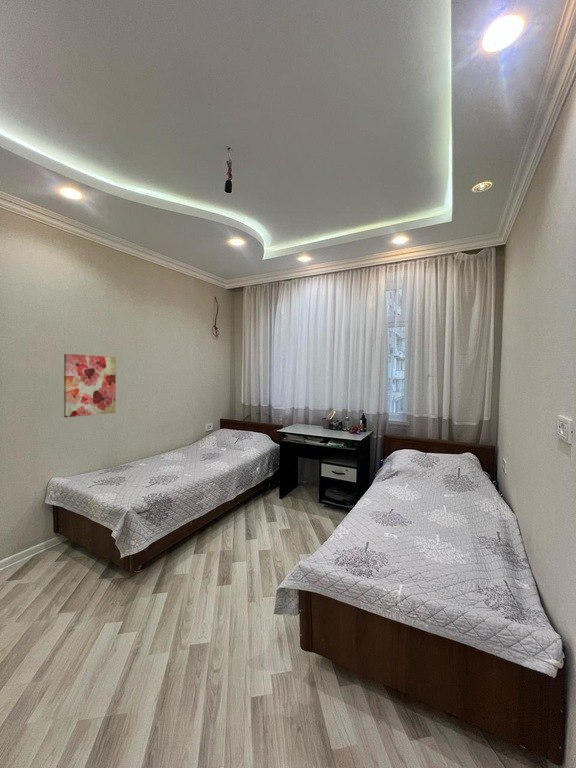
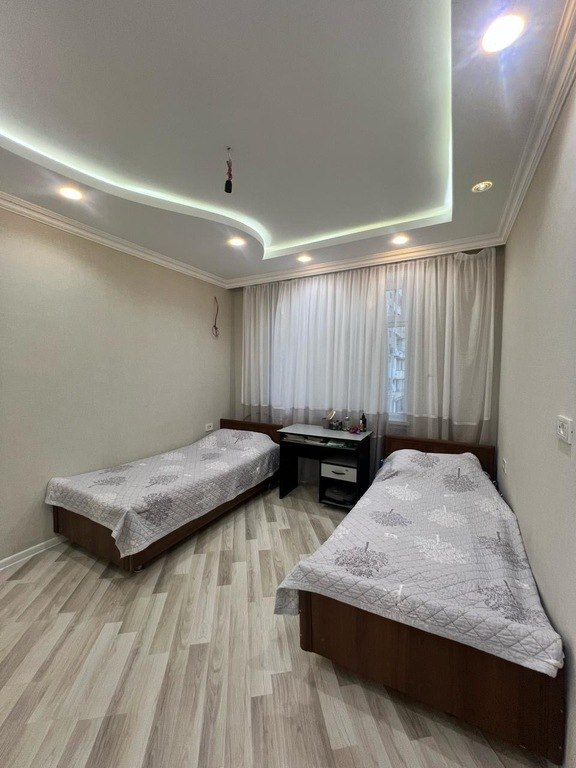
- wall art [63,353,117,418]
